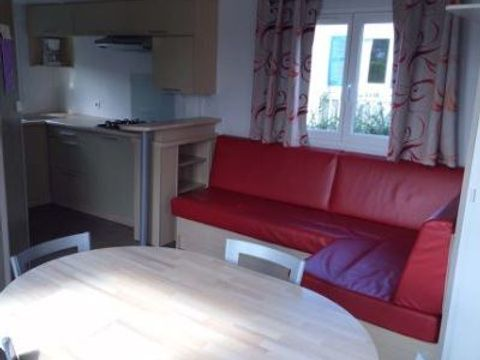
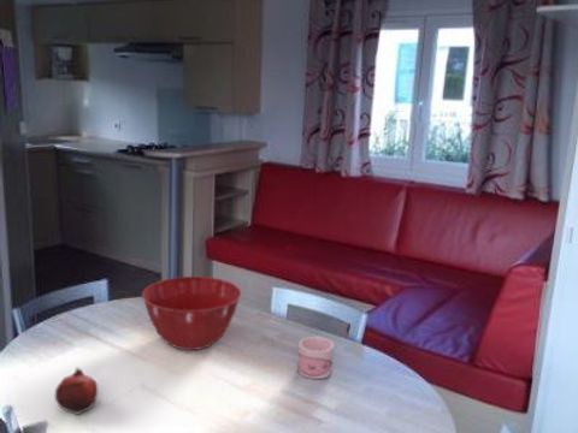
+ mug [296,336,335,380]
+ mixing bowl [141,275,242,351]
+ fruit [54,367,99,417]
